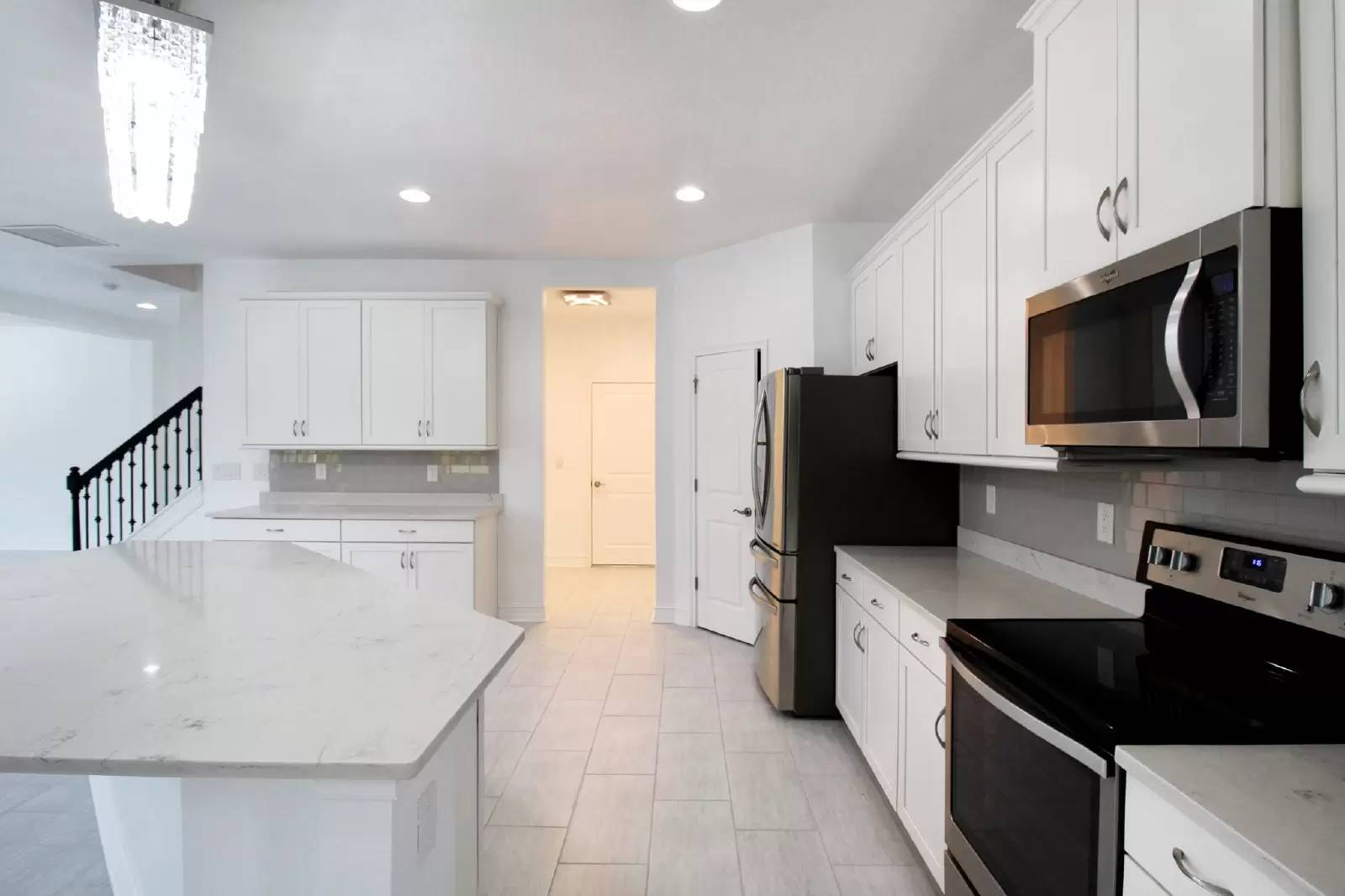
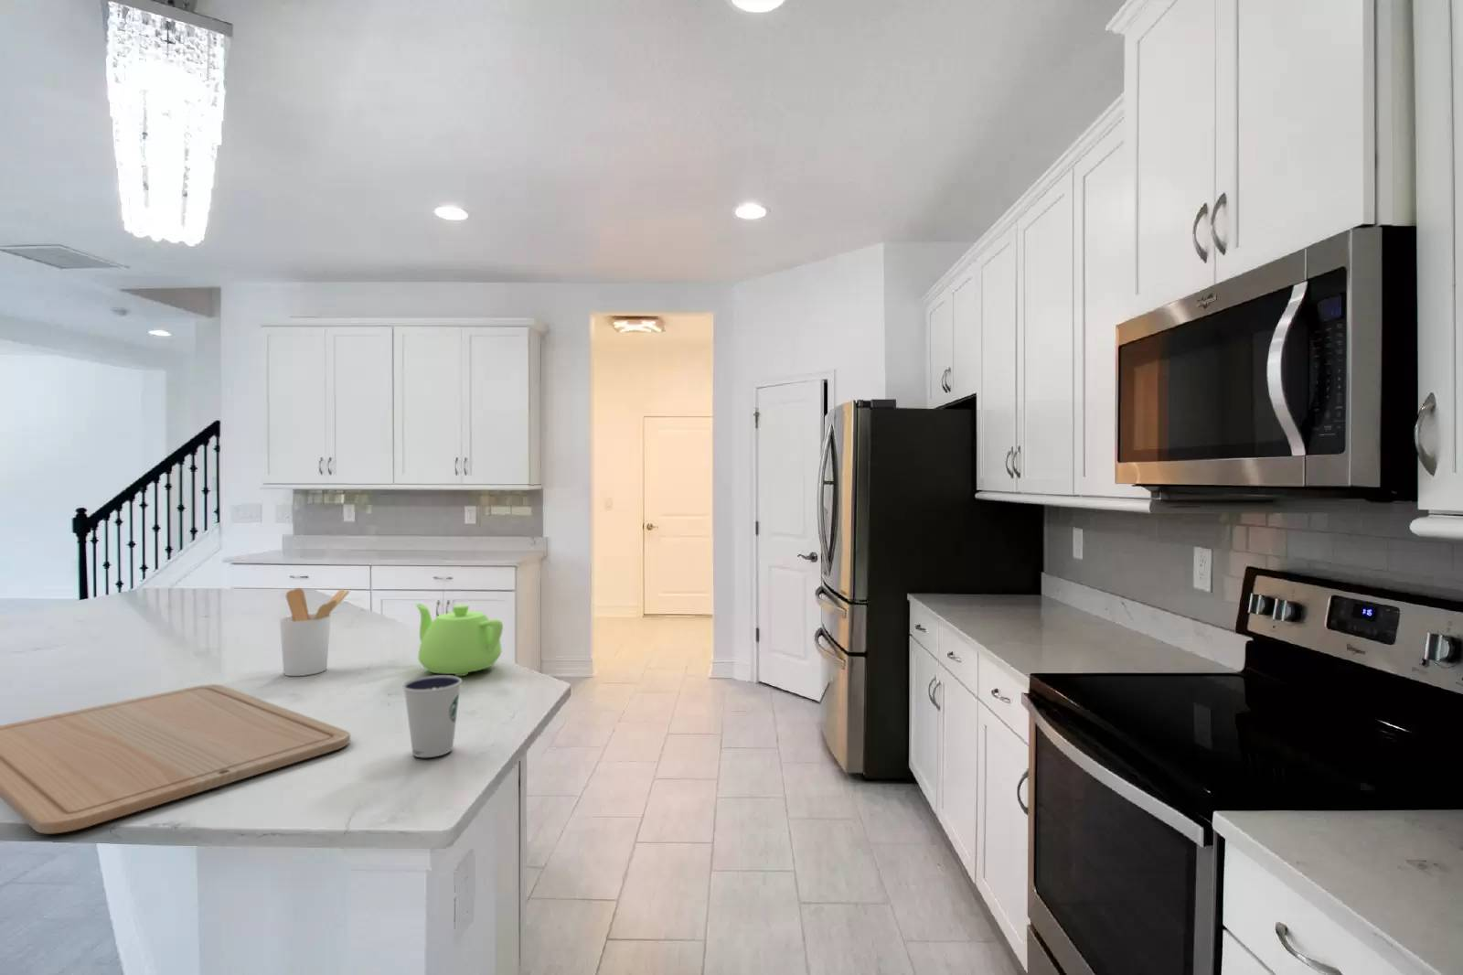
+ teapot [416,603,504,677]
+ dixie cup [402,674,462,758]
+ chopping board [0,683,351,835]
+ utensil holder [278,588,351,677]
